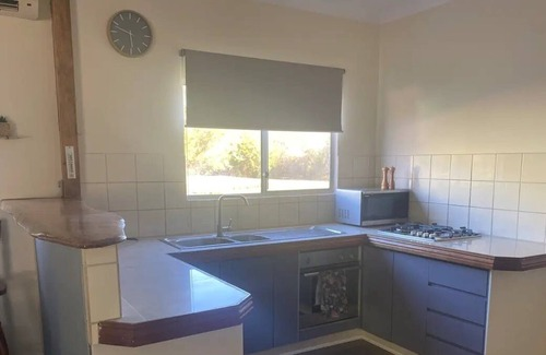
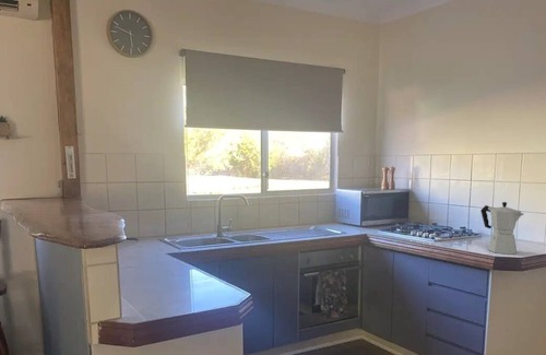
+ moka pot [480,201,525,256]
